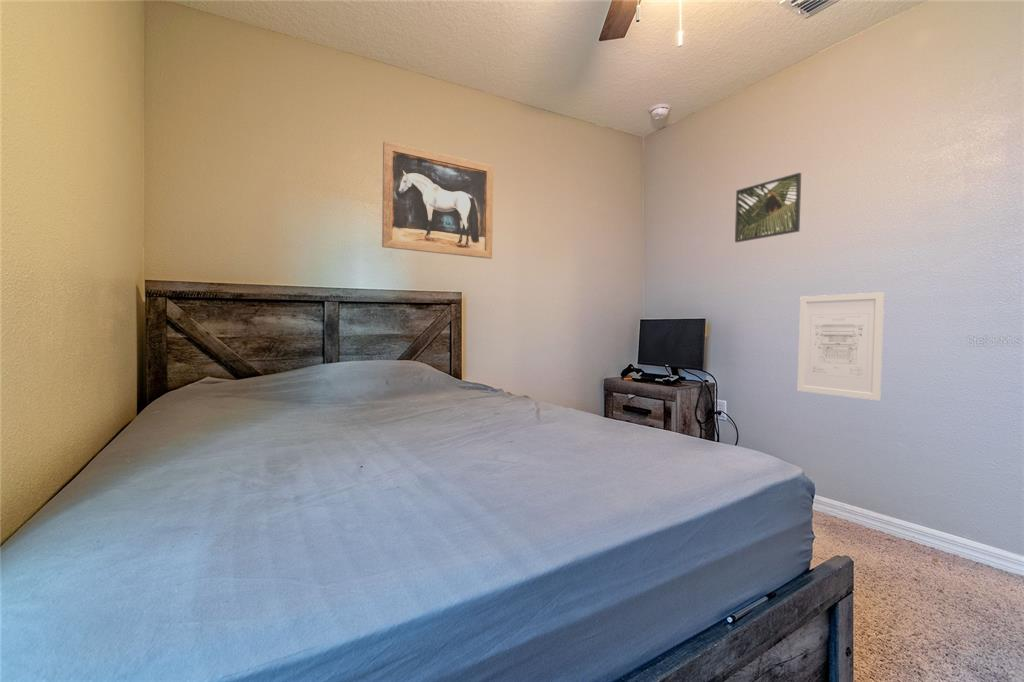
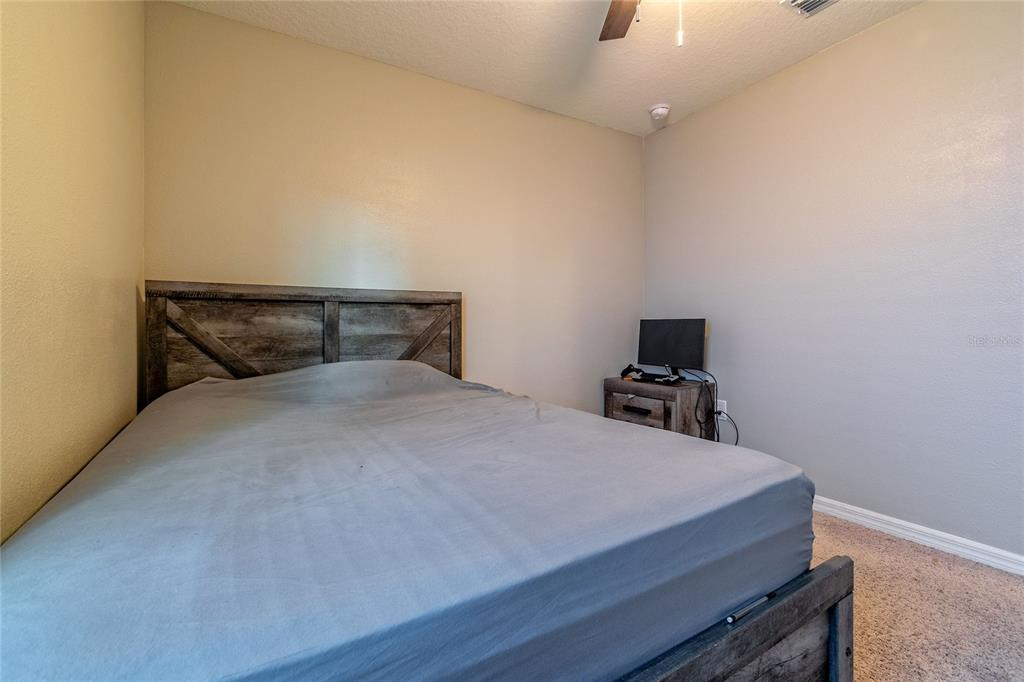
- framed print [734,172,802,243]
- wall art [797,291,885,401]
- wall art [381,140,494,260]
